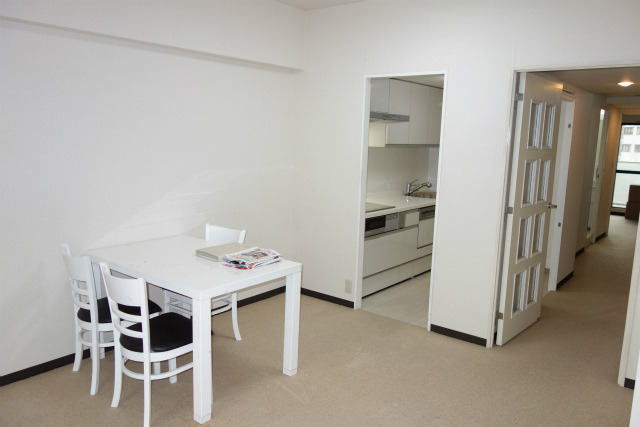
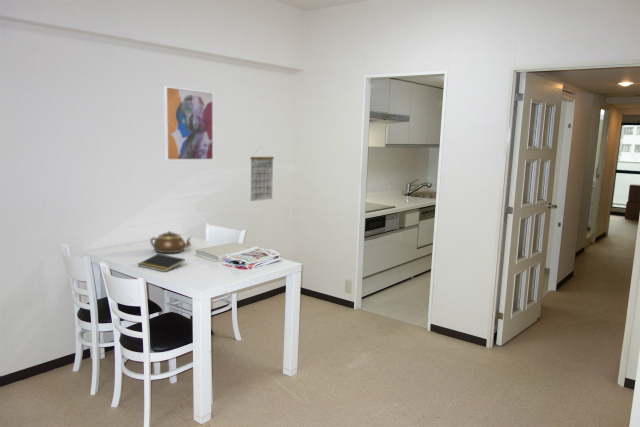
+ teapot [149,230,193,254]
+ wall art [163,85,215,162]
+ notepad [137,253,186,273]
+ calendar [249,145,275,202]
